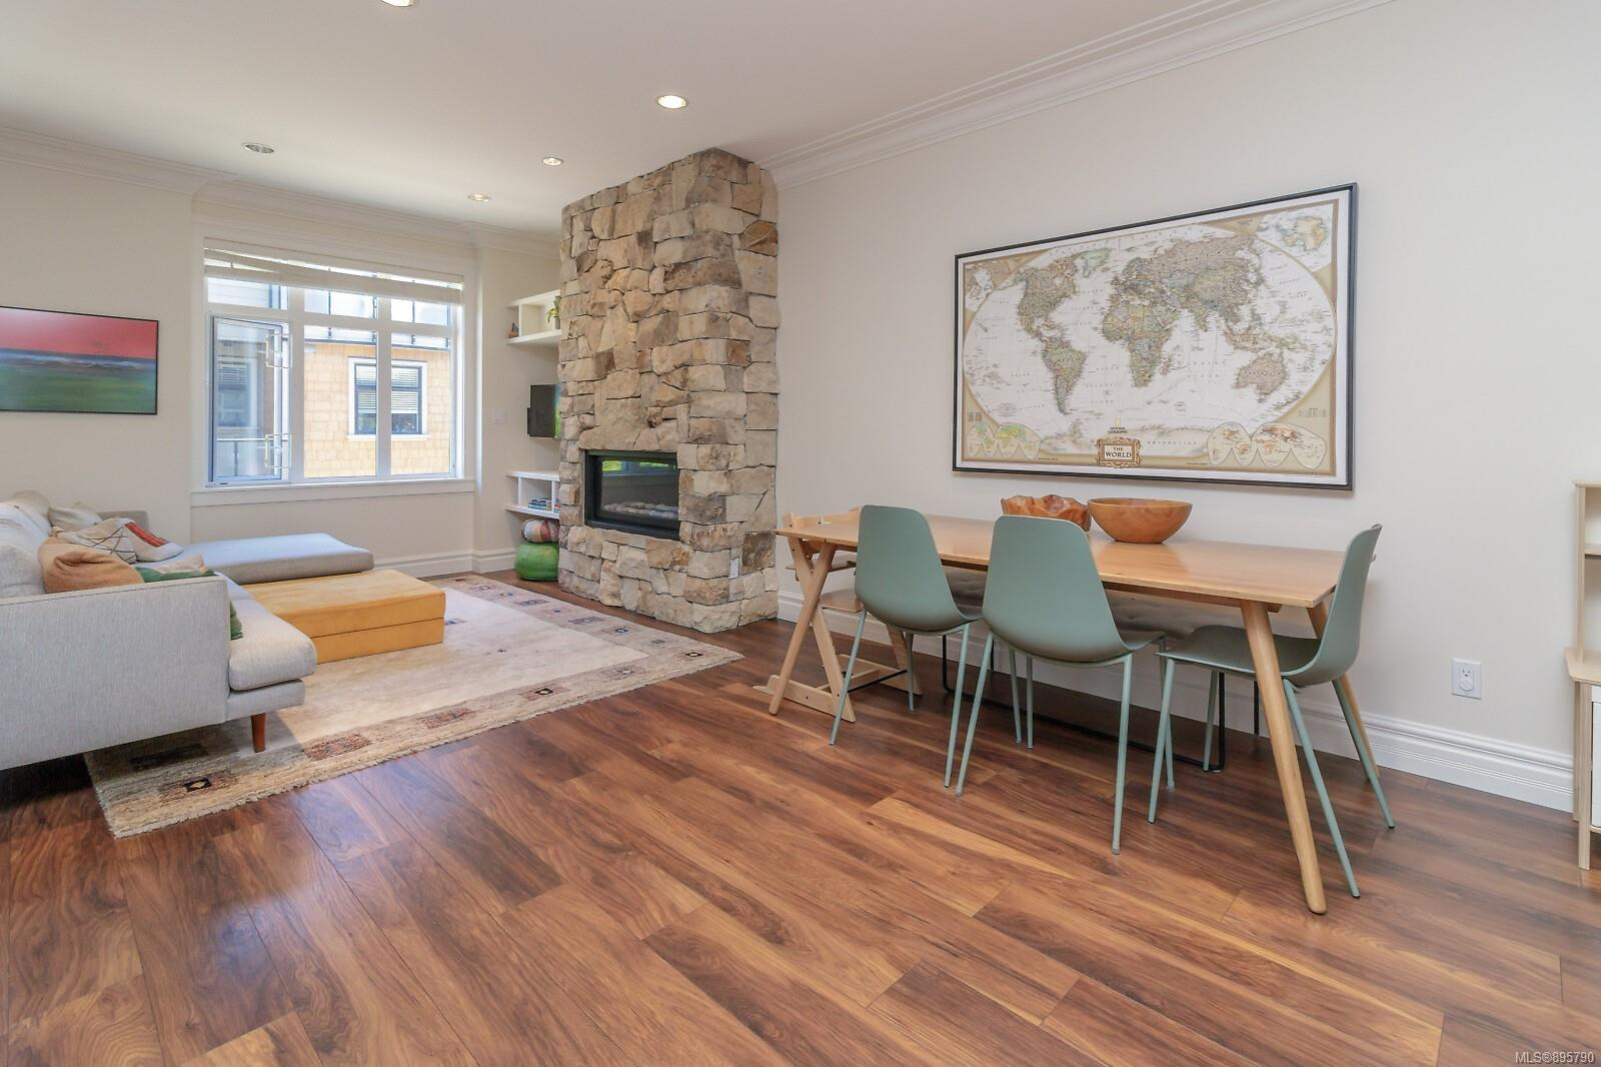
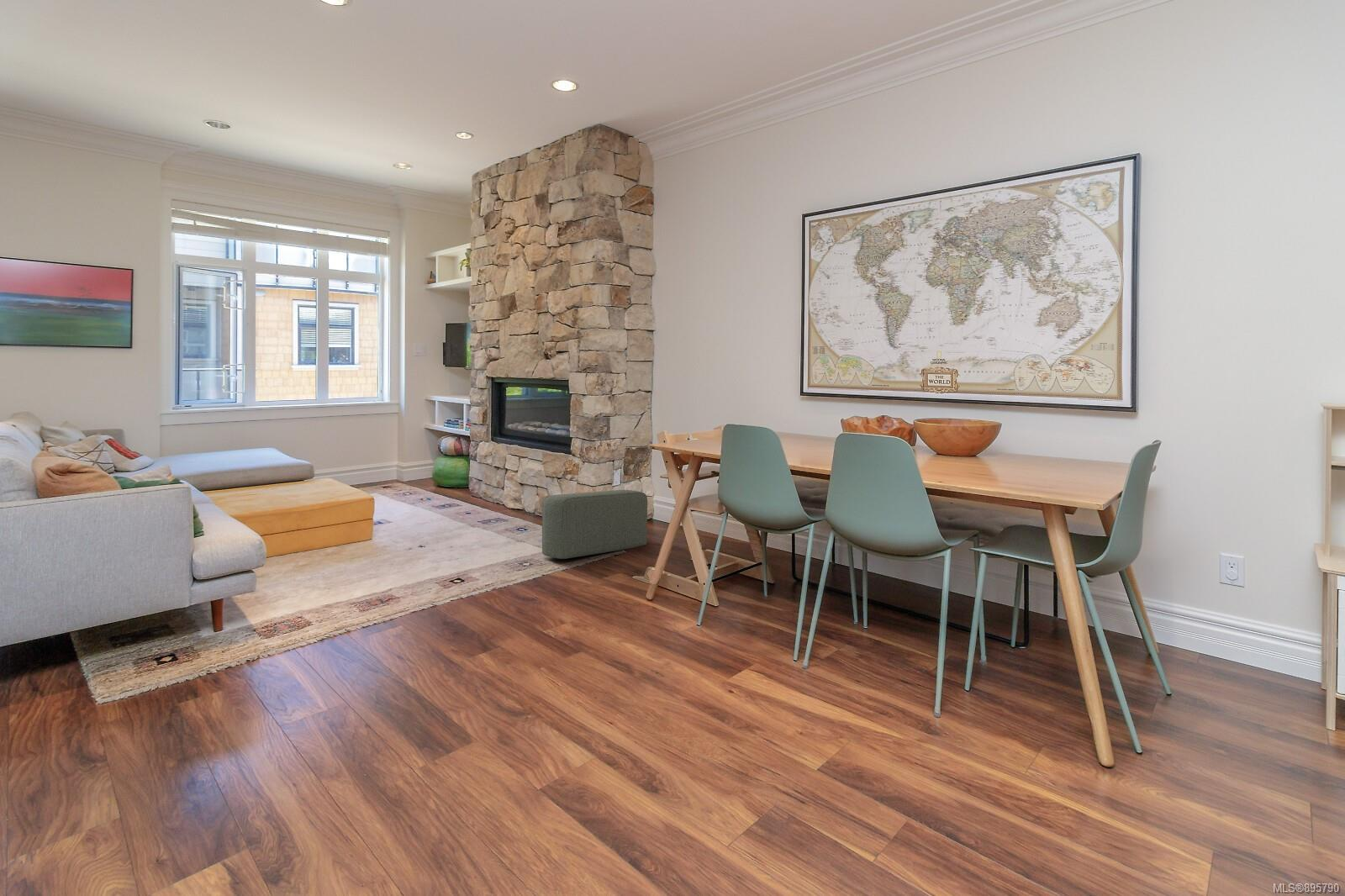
+ pouf [541,489,648,560]
